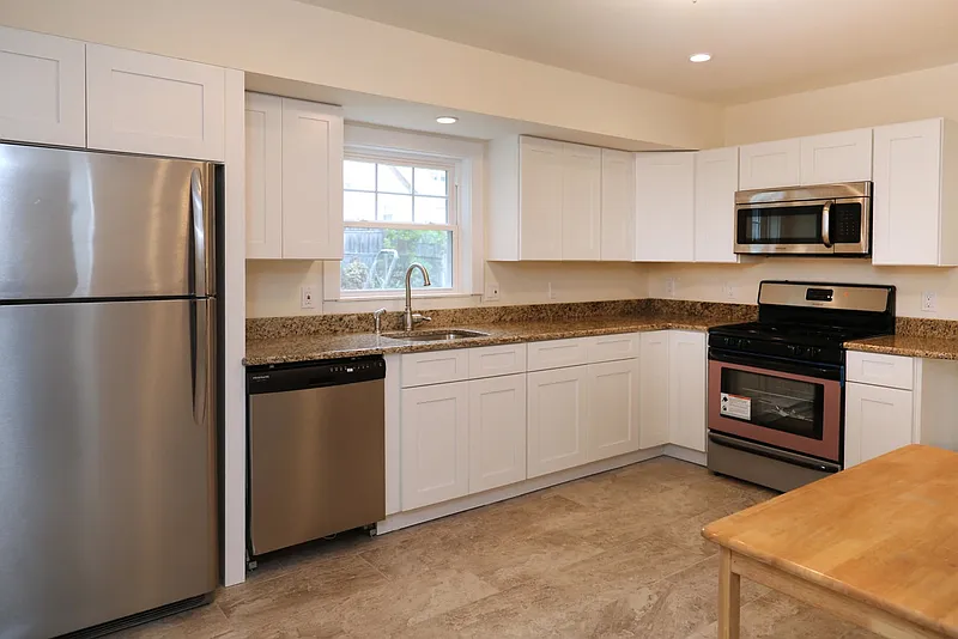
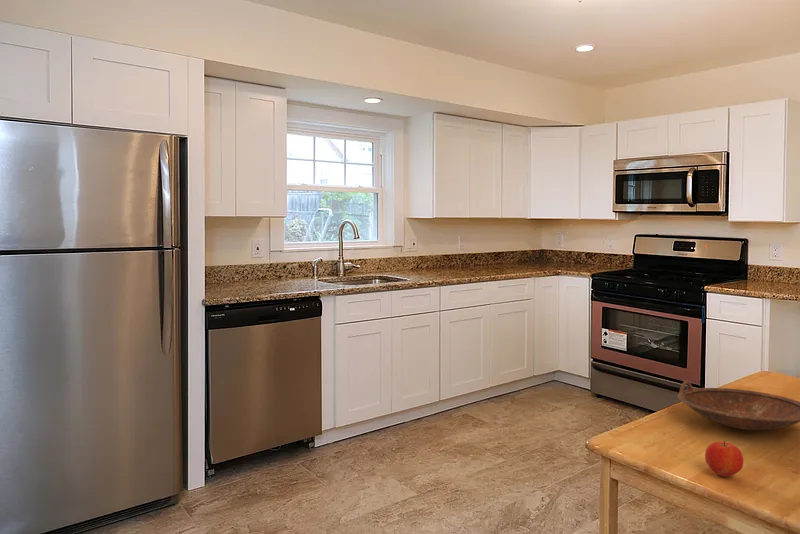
+ apple [704,440,744,478]
+ bowl [677,380,800,431]
